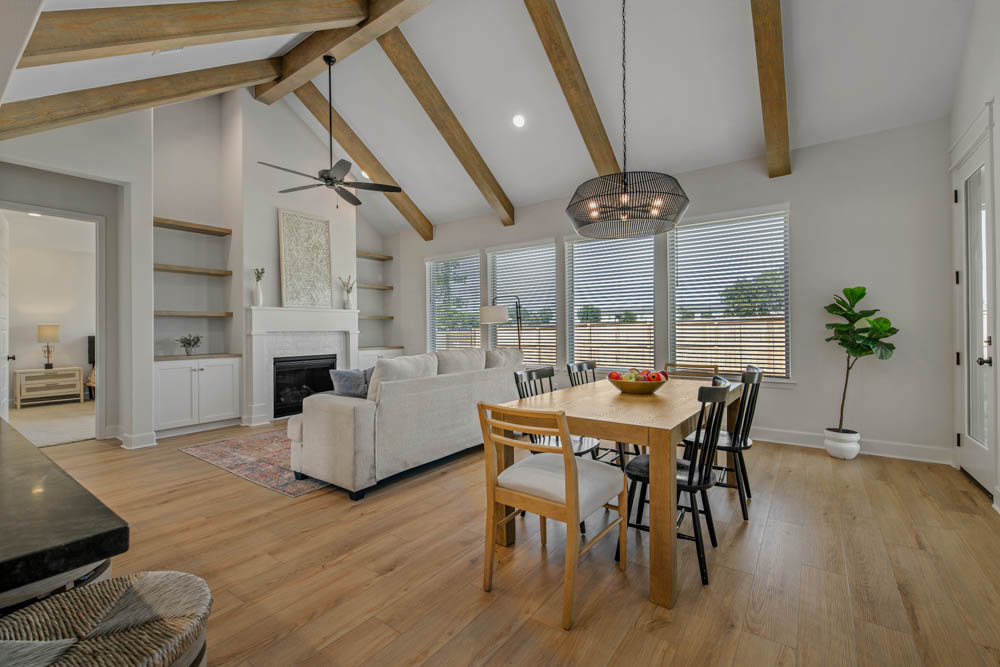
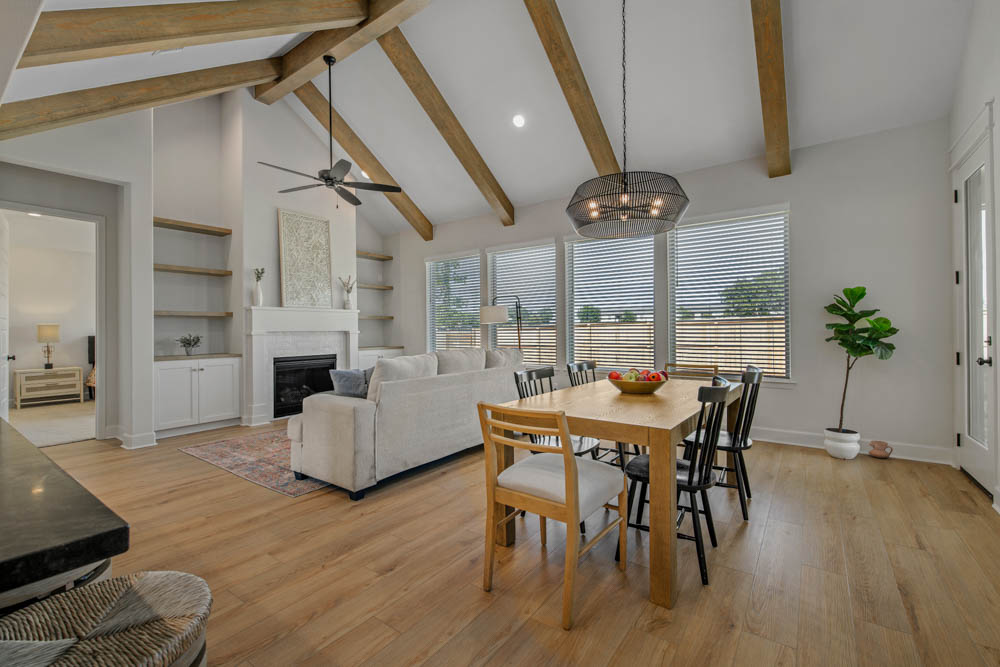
+ ceramic jug [867,439,894,459]
